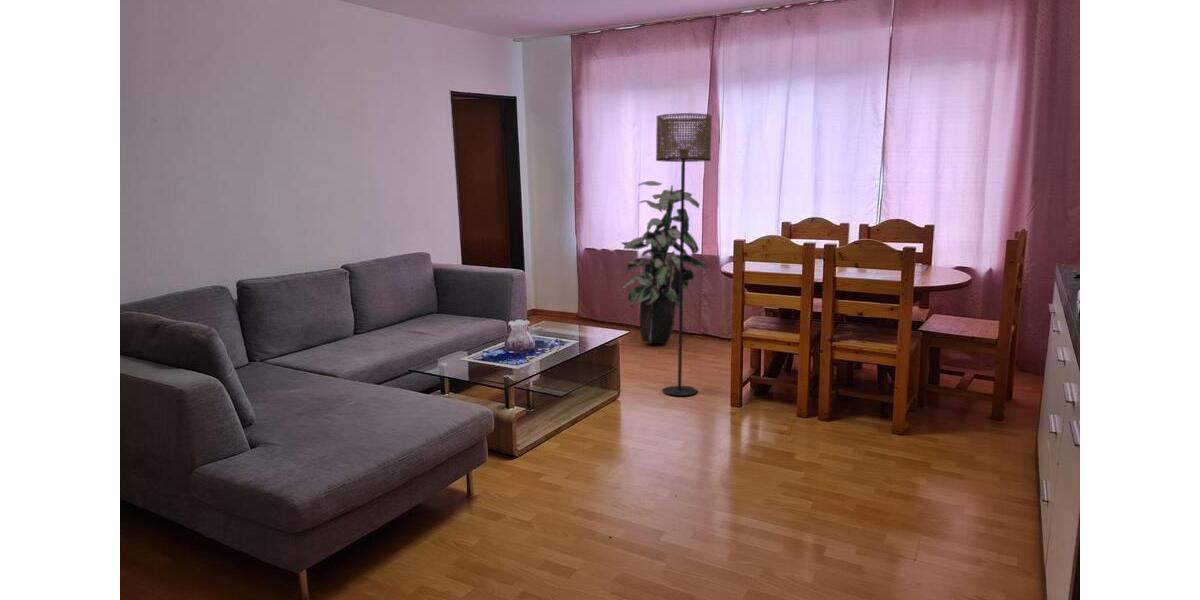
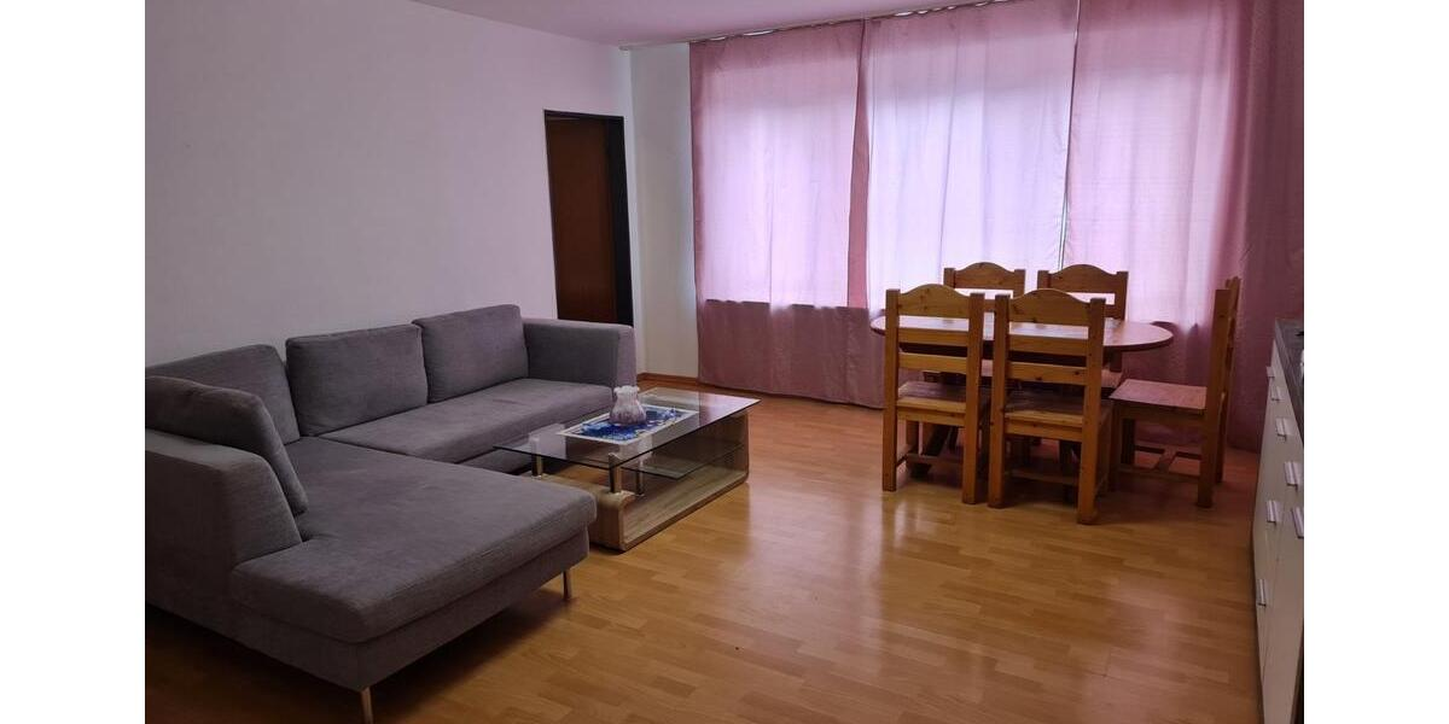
- floor lamp [655,112,713,397]
- indoor plant [620,180,708,345]
